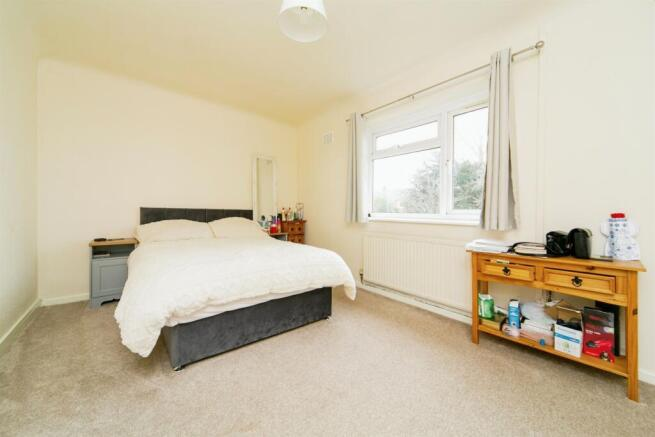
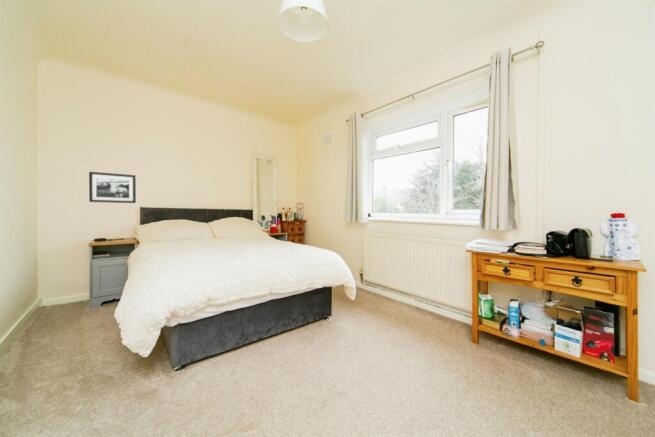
+ picture frame [88,171,137,204]
